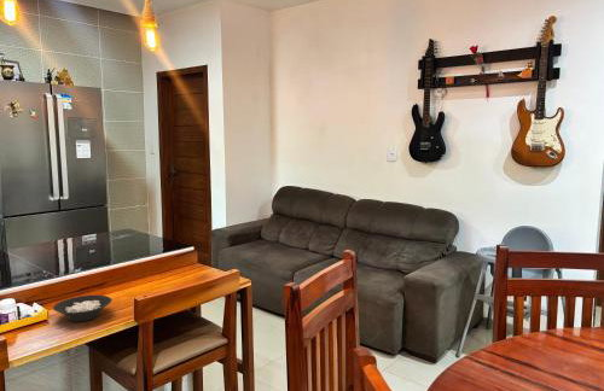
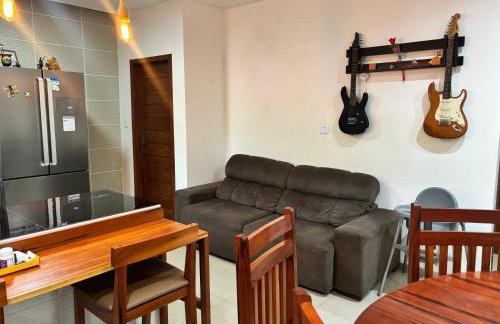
- cereal bowl [52,294,114,322]
